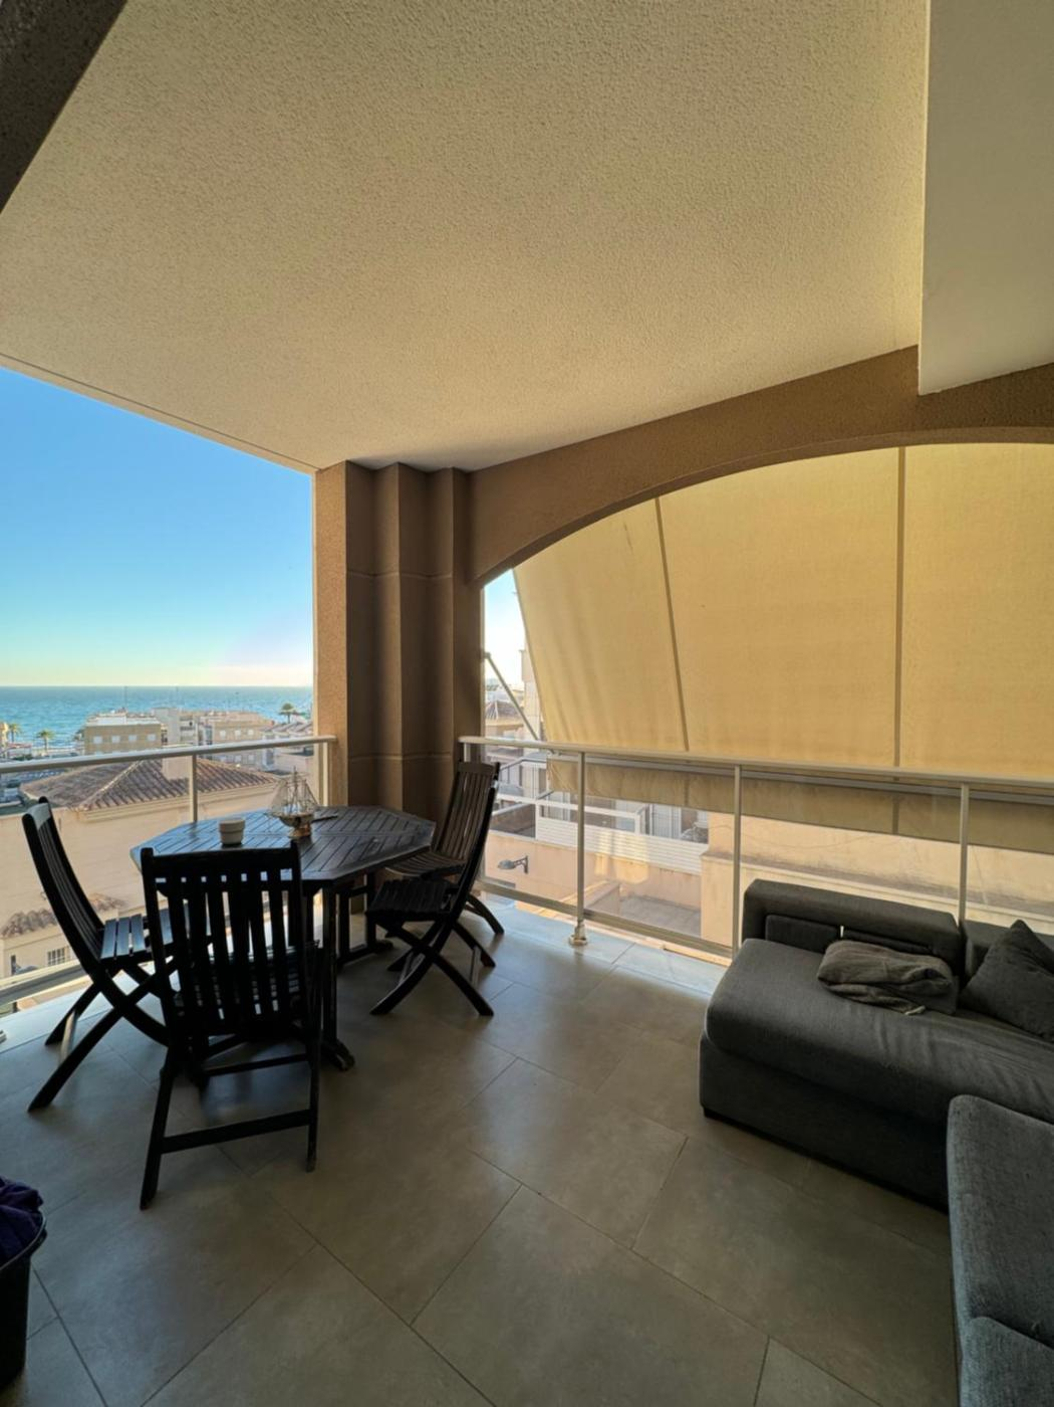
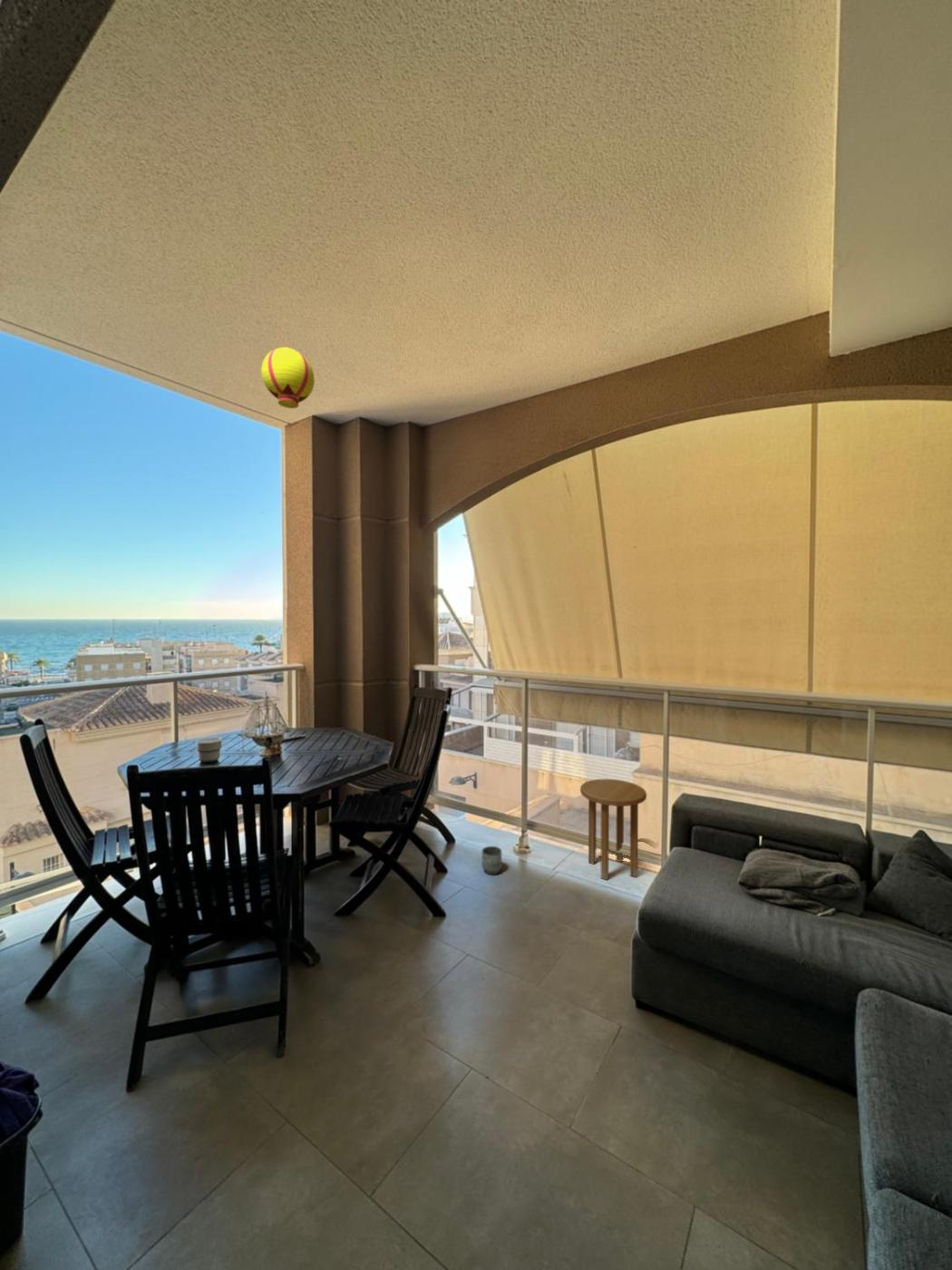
+ planter [481,845,502,875]
+ side table [579,778,647,881]
+ paper lantern [260,346,316,409]
